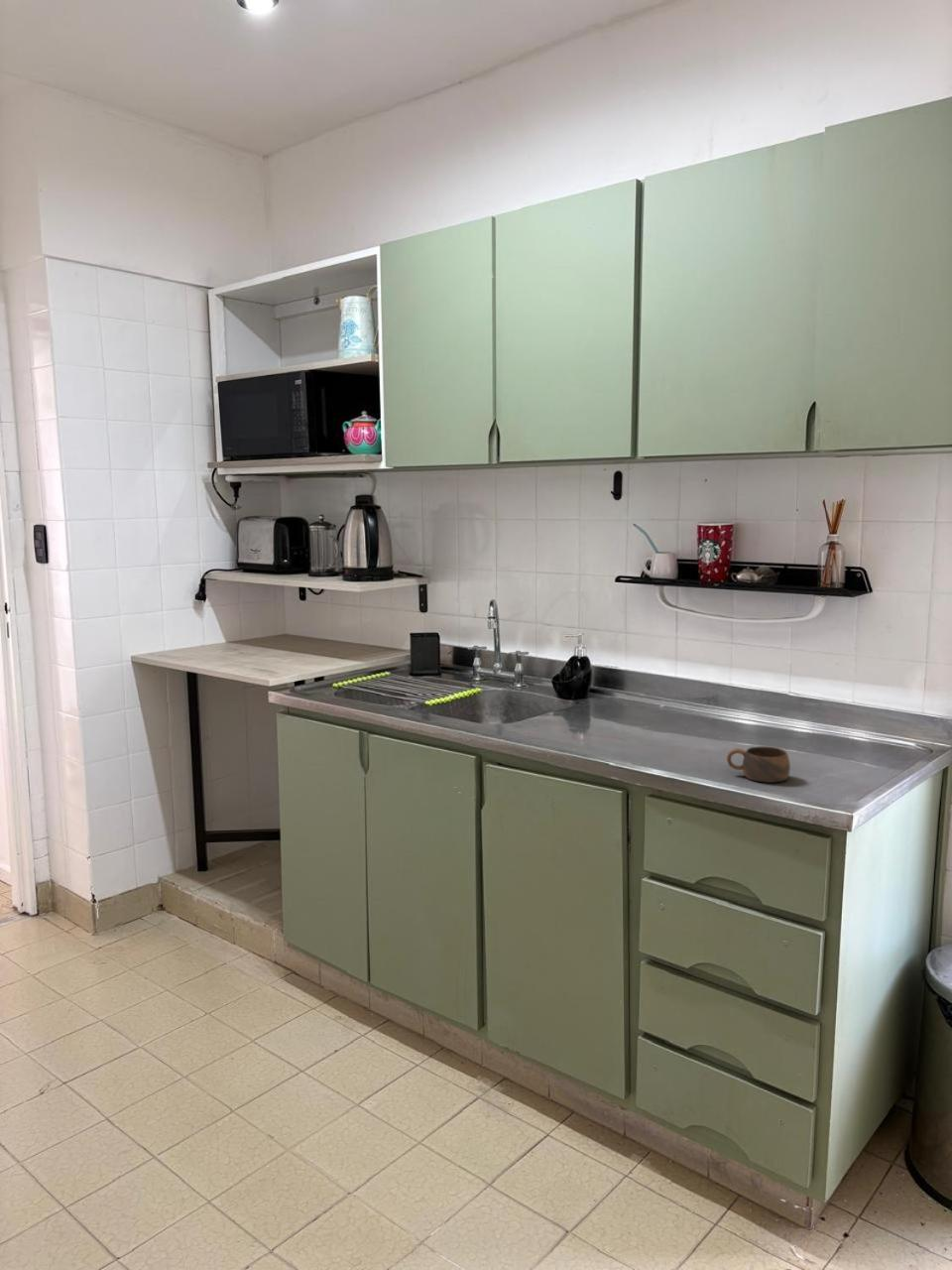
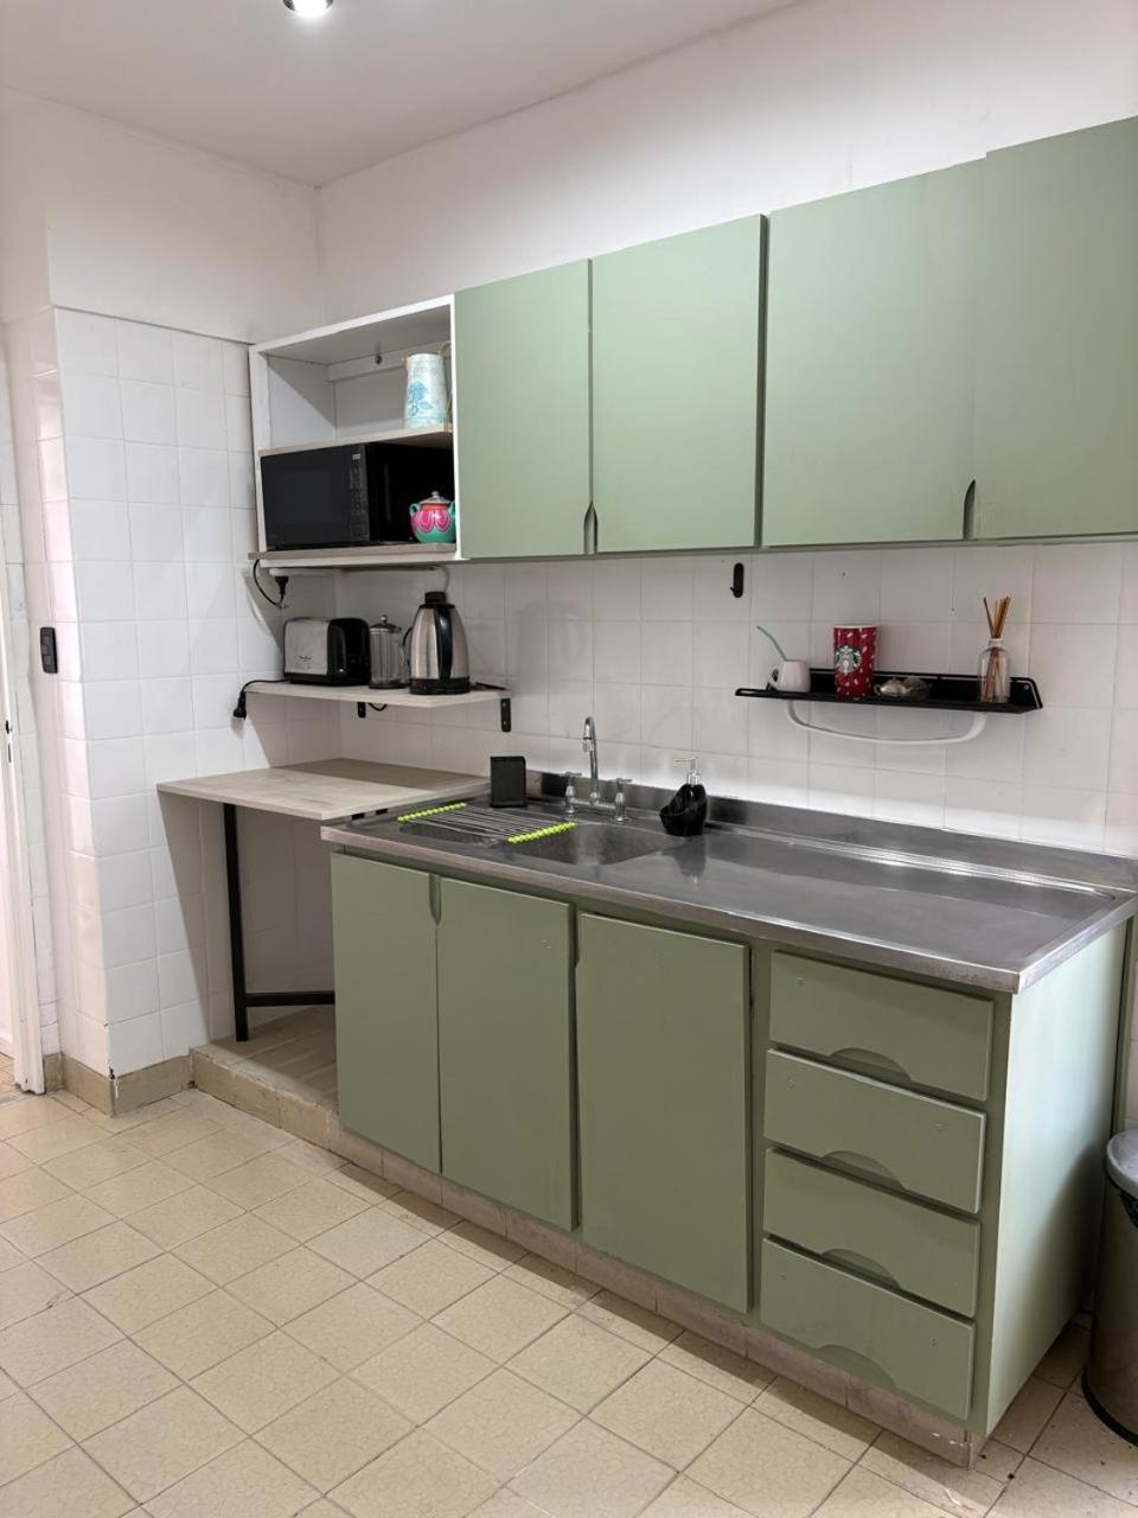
- cup [726,746,791,784]
